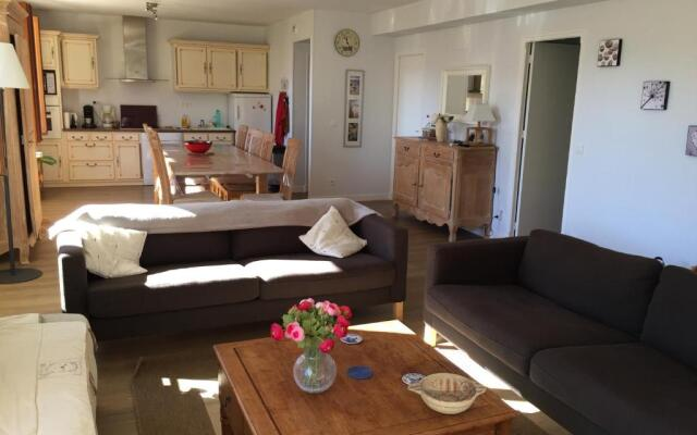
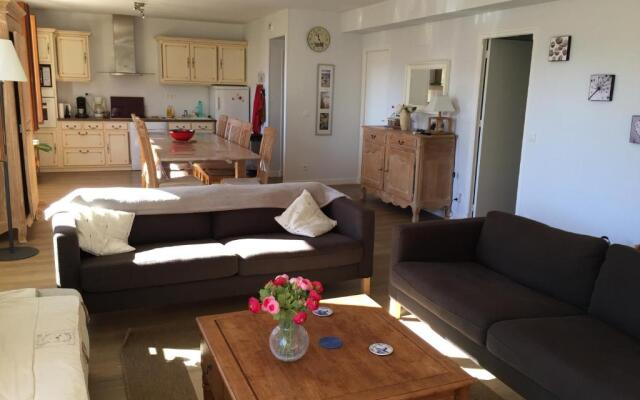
- decorative bowl [407,372,487,415]
